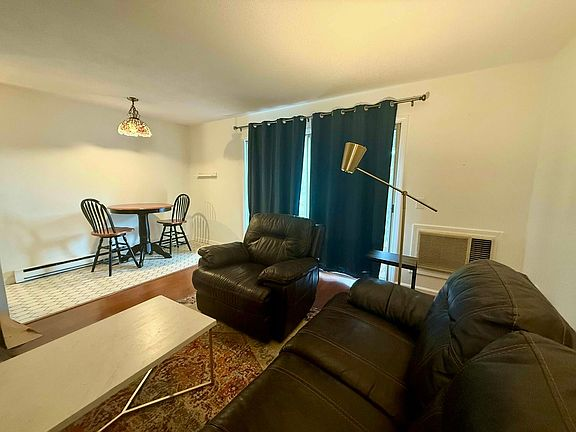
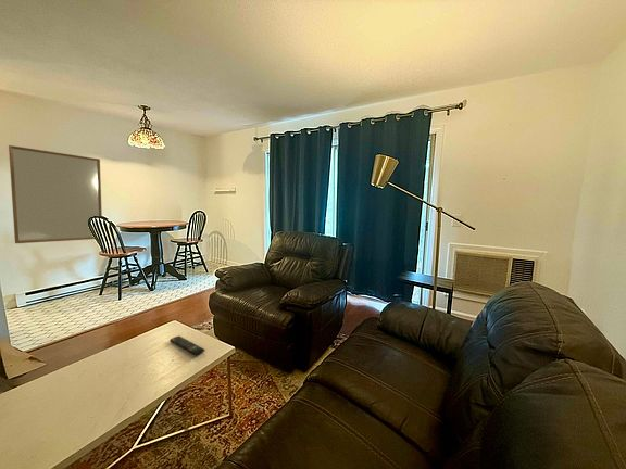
+ remote control [168,335,205,356]
+ home mirror [8,144,103,244]
